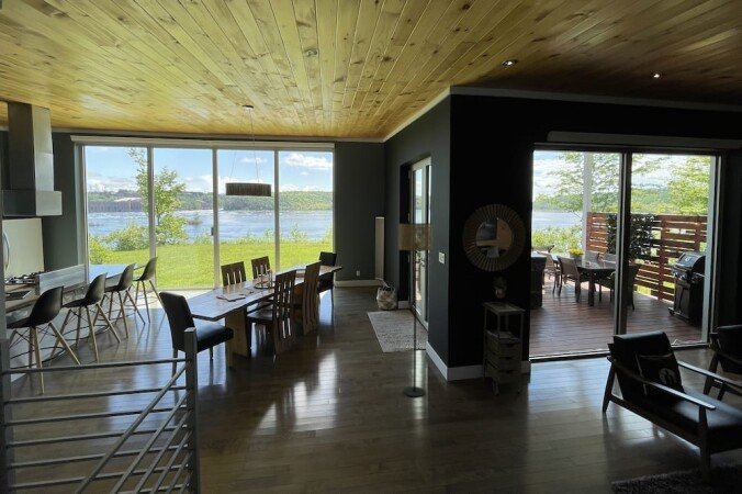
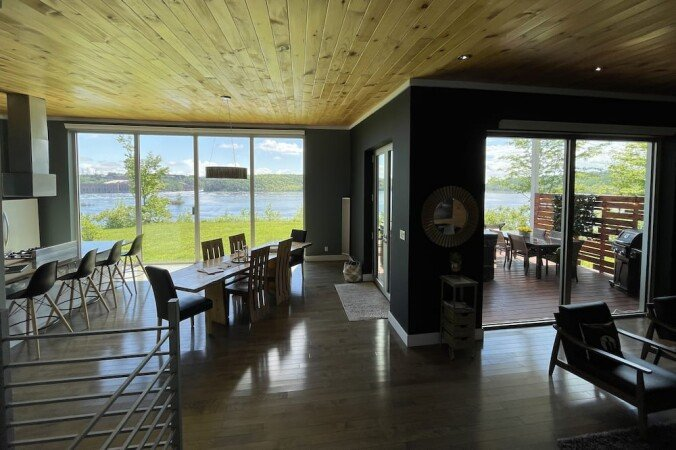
- floor lamp [397,222,434,397]
